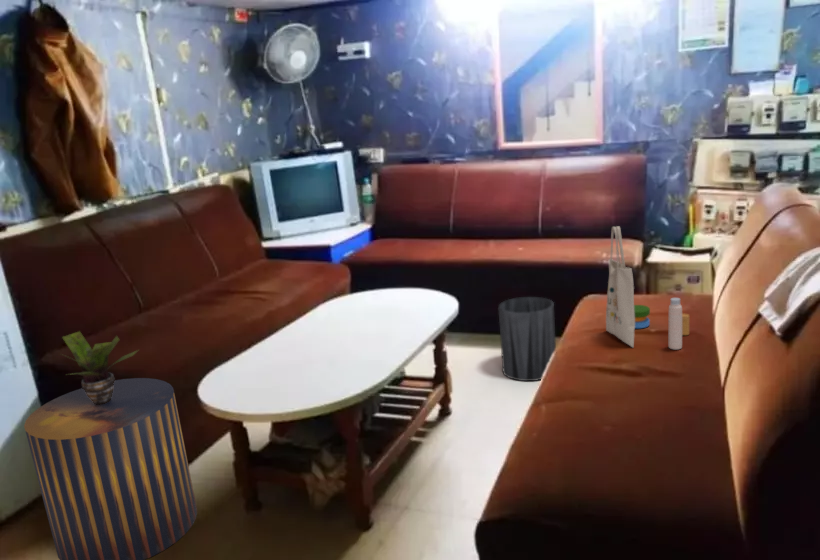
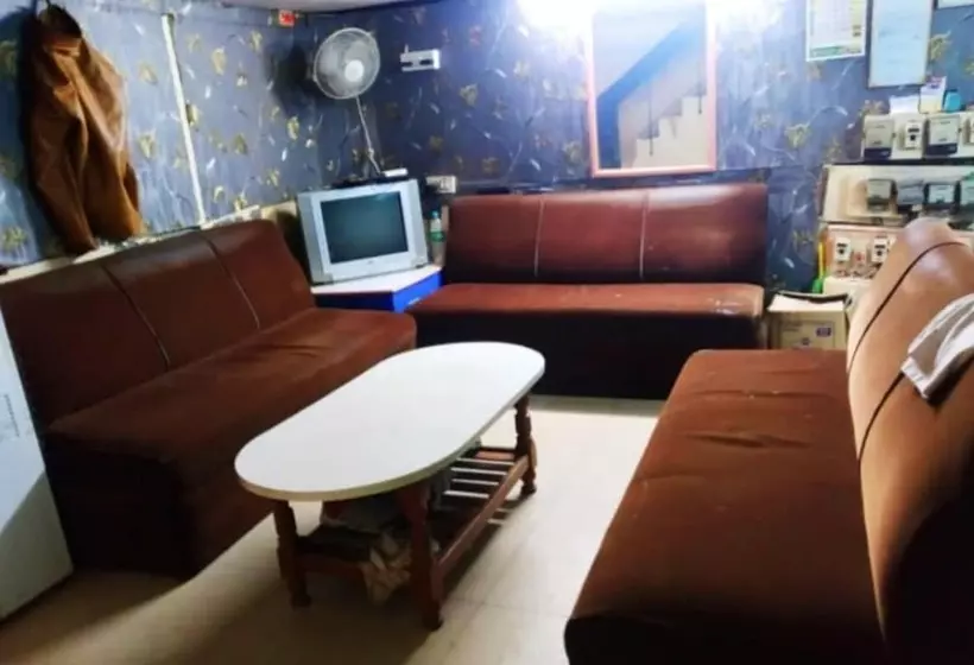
- tote bag [605,225,690,350]
- stool [23,377,198,560]
- trash can [497,296,557,382]
- potted plant [60,330,139,405]
